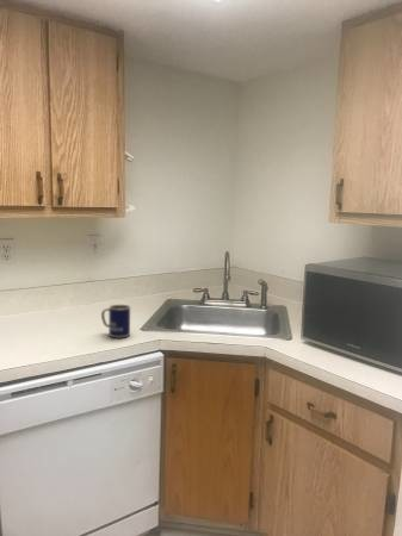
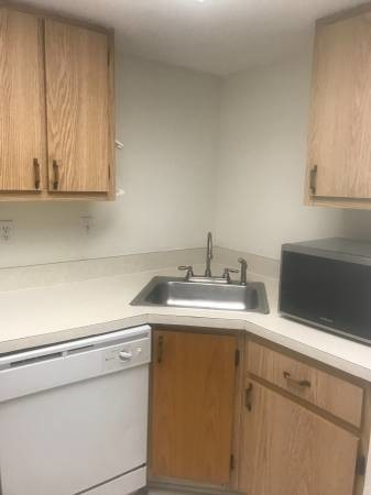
- mug [100,304,131,339]
